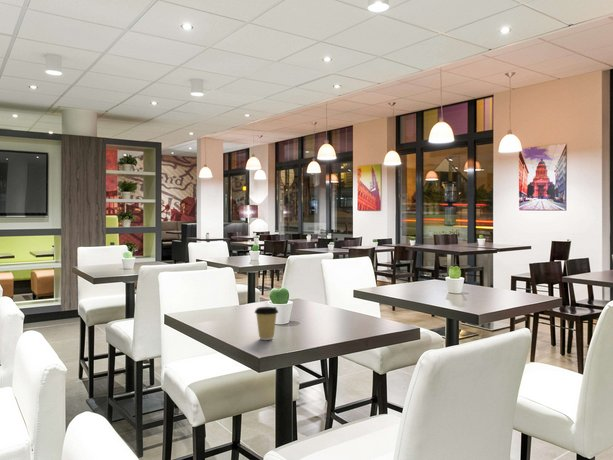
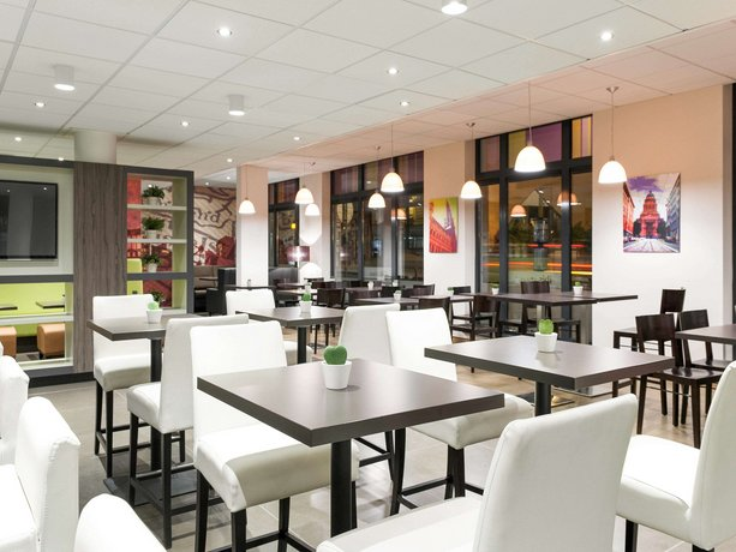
- coffee cup [254,306,279,341]
